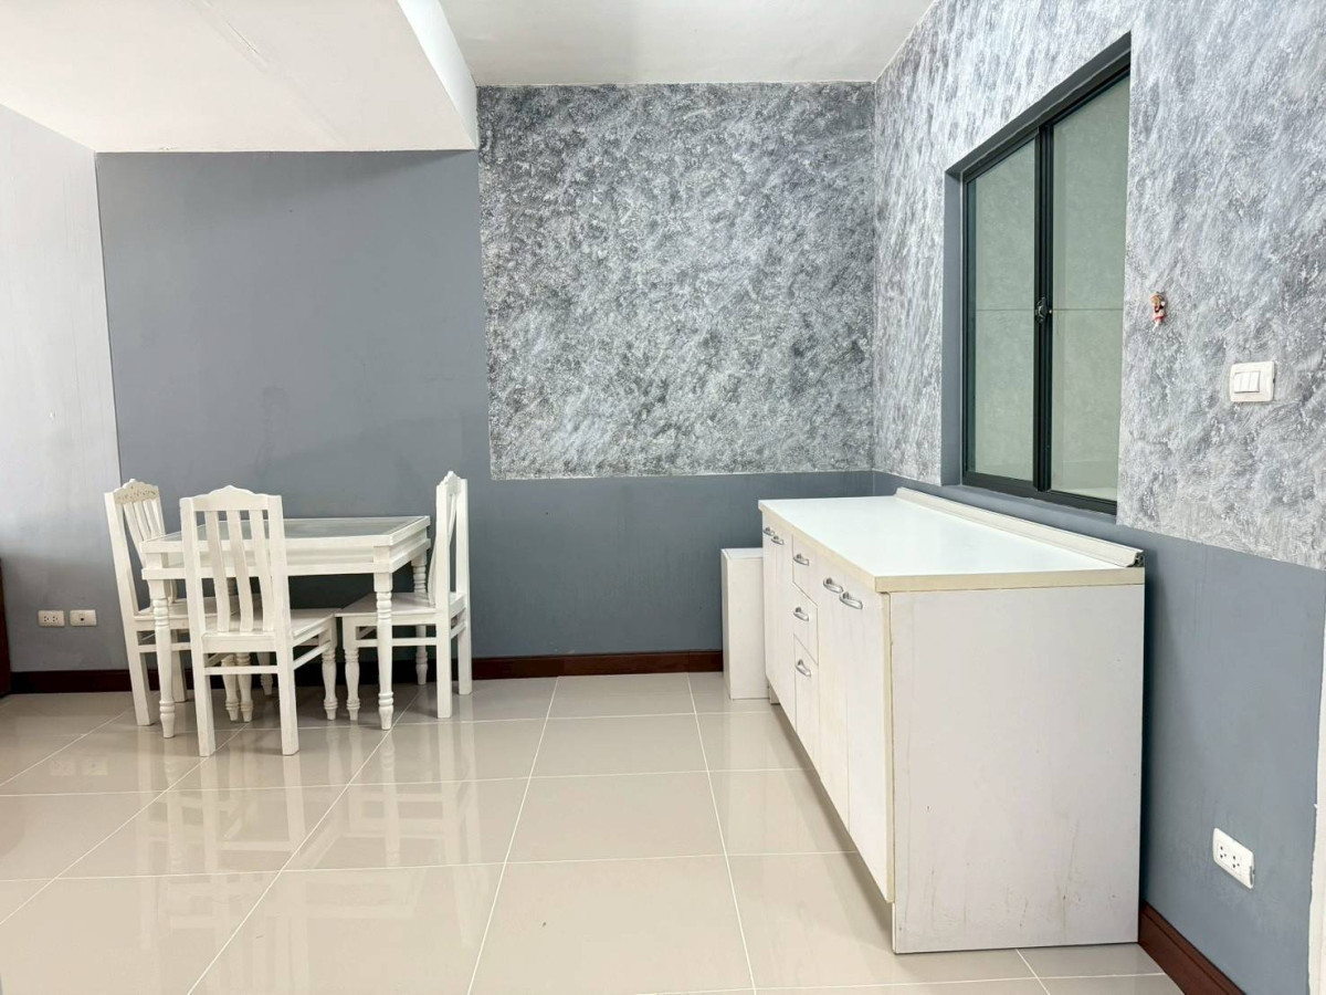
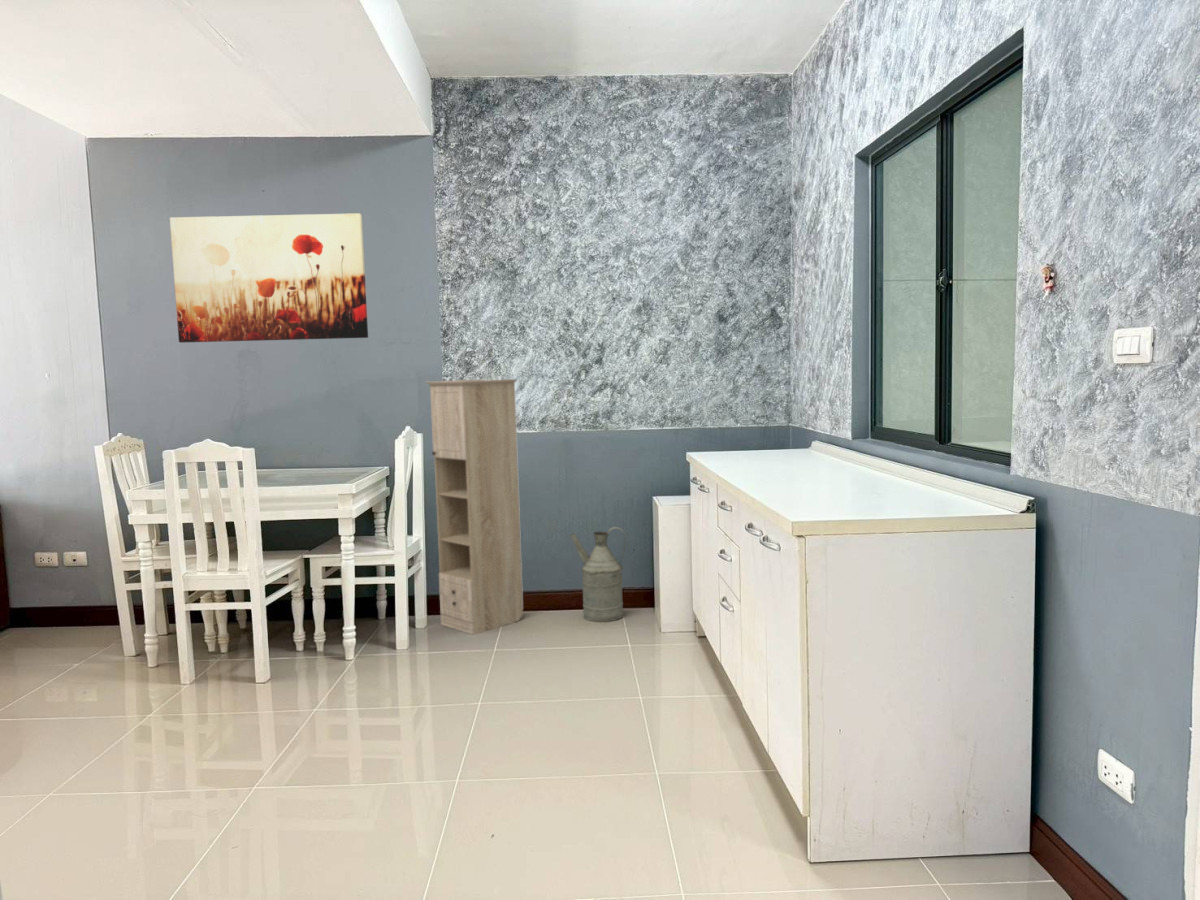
+ storage cabinet [425,378,524,636]
+ wall art [169,212,369,344]
+ watering can [569,526,626,623]
